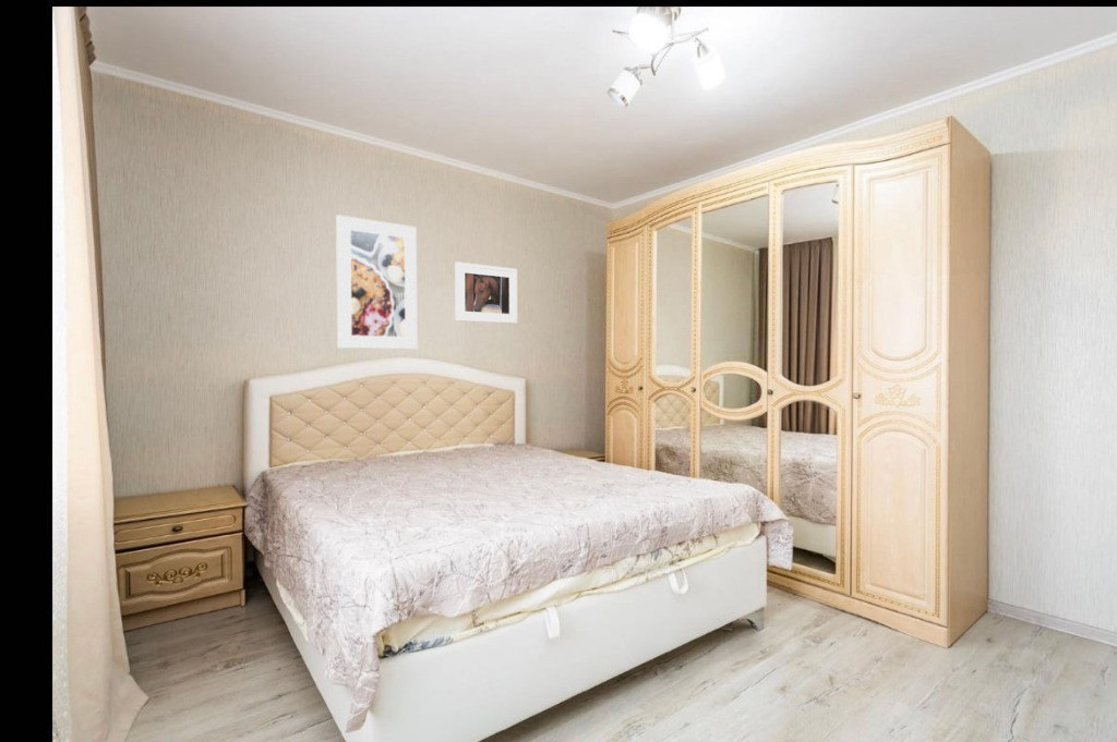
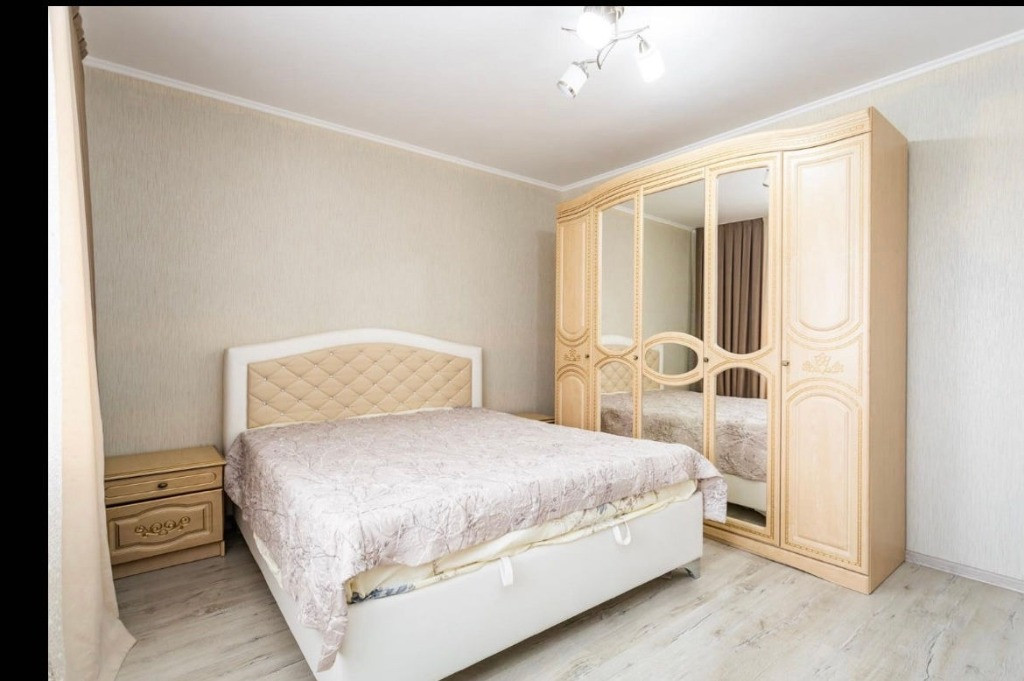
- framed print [454,260,518,325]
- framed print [335,214,418,350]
